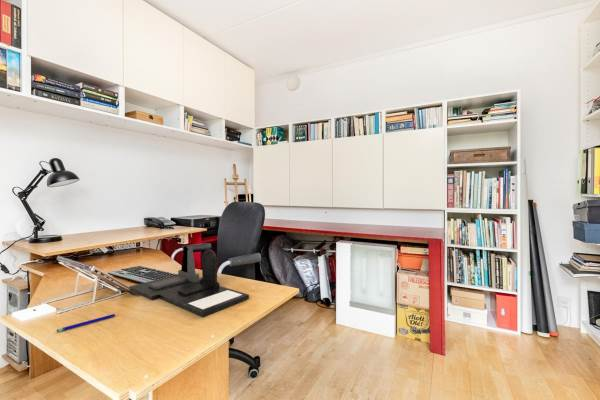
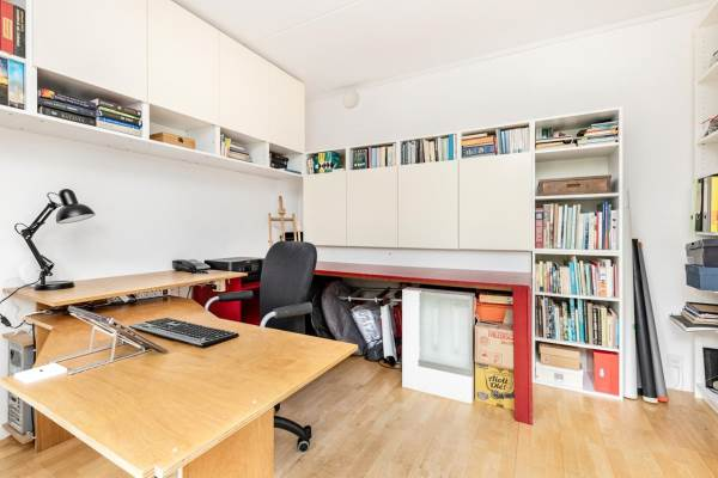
- desk organizer [128,245,250,318]
- pen [56,313,116,333]
